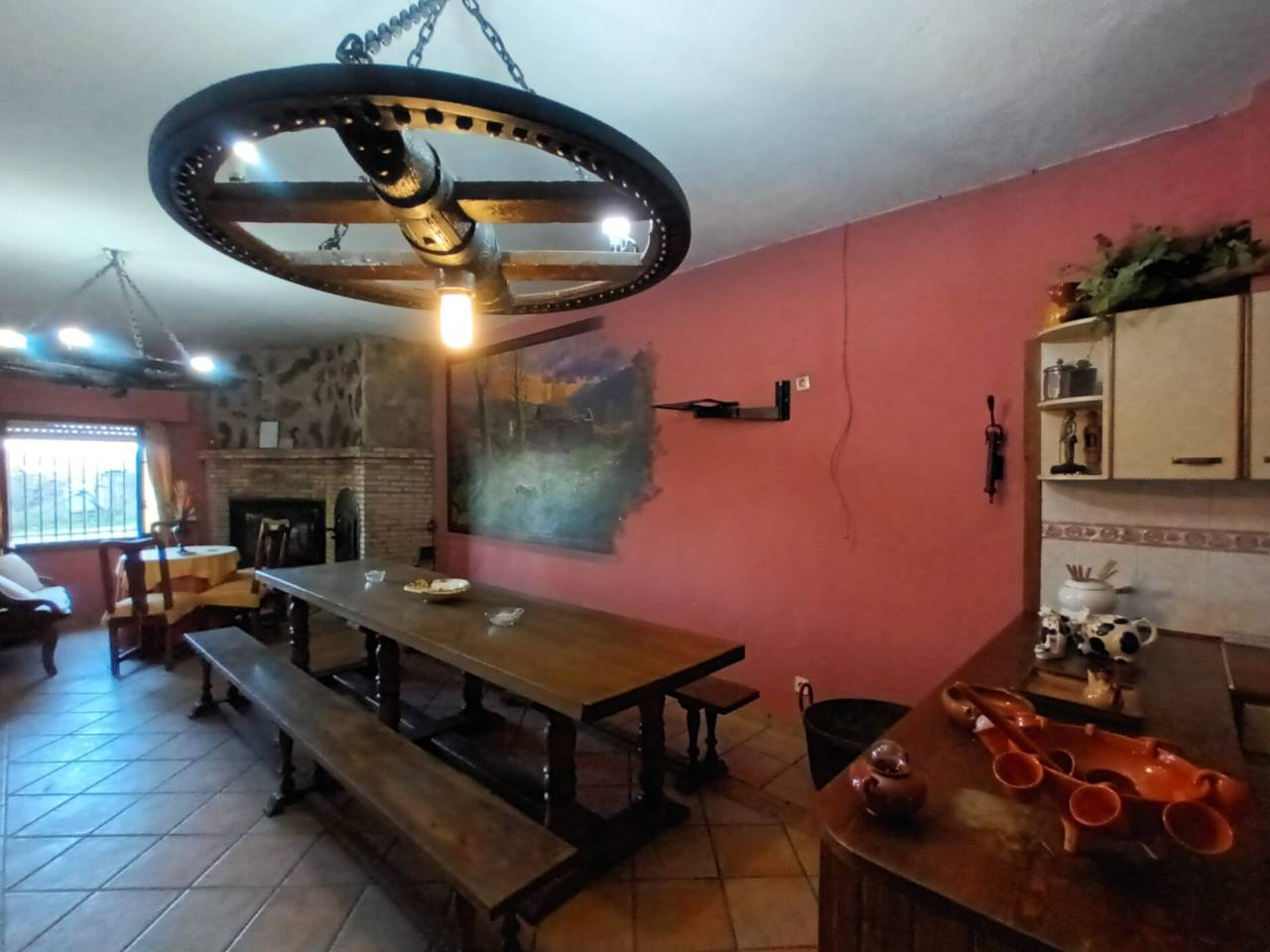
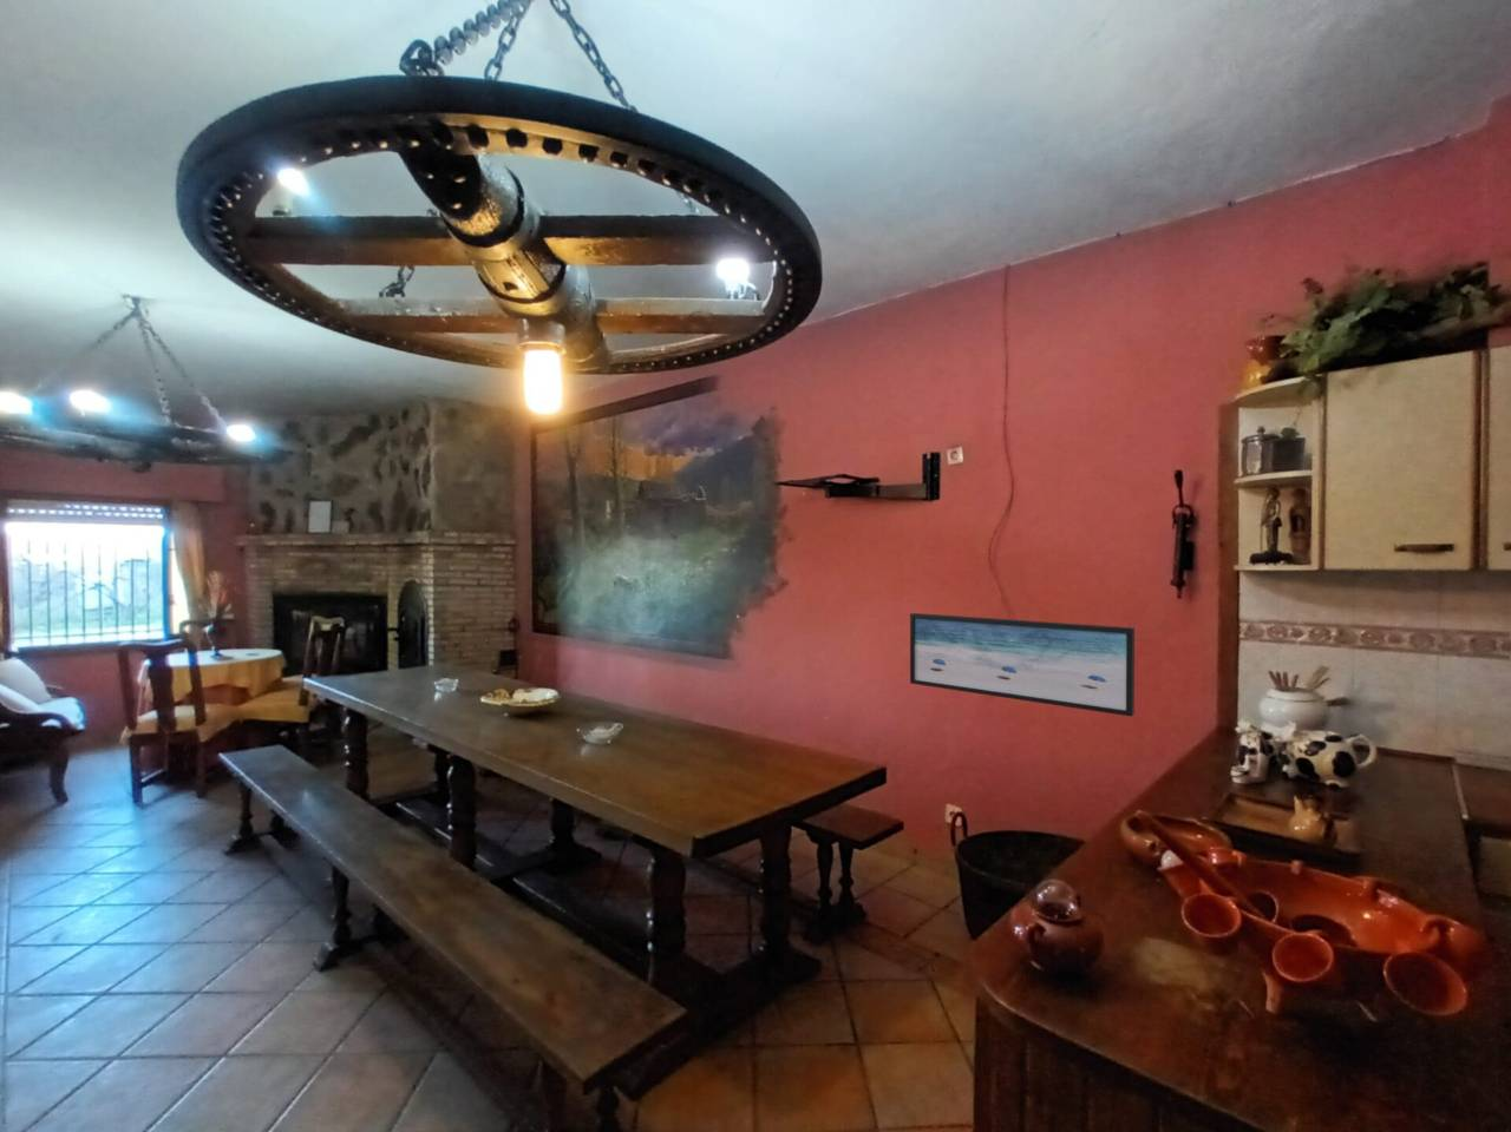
+ wall art [909,612,1135,718]
